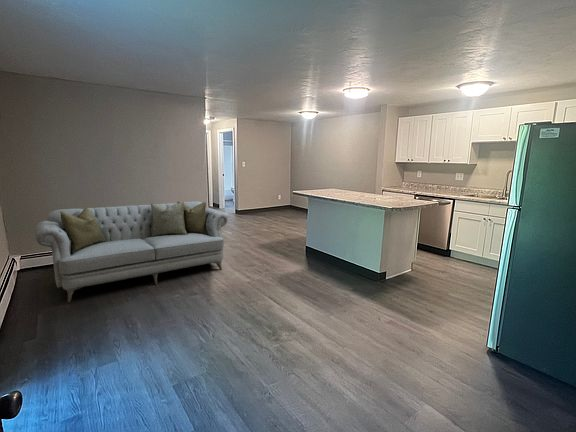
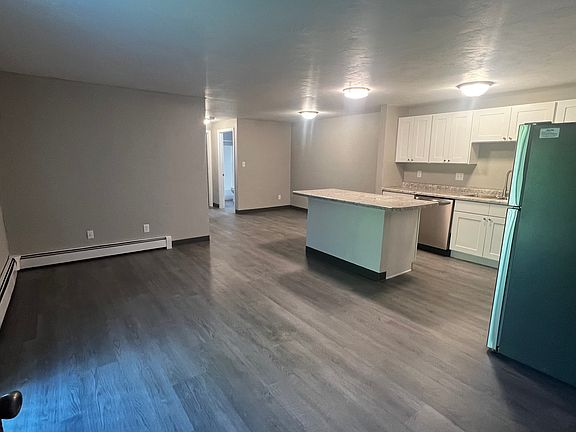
- sofa [34,201,229,303]
